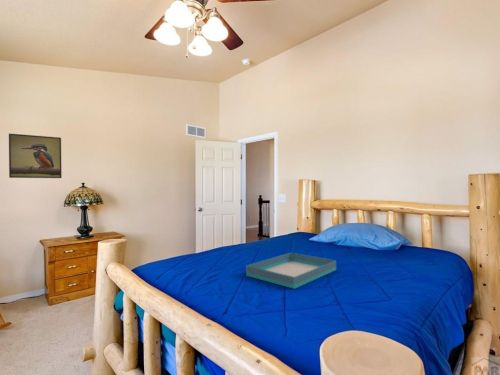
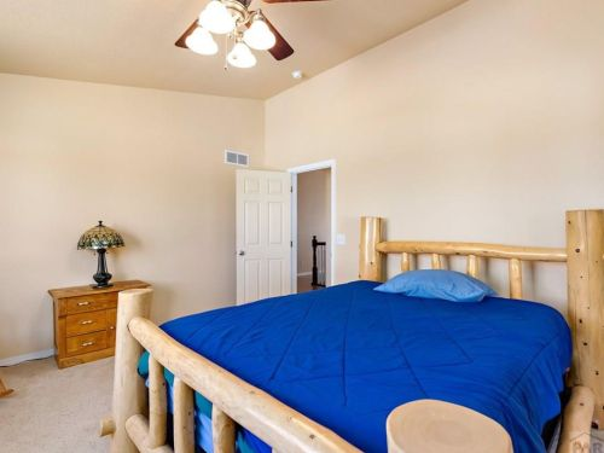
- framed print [8,133,63,179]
- tray [245,252,337,290]
